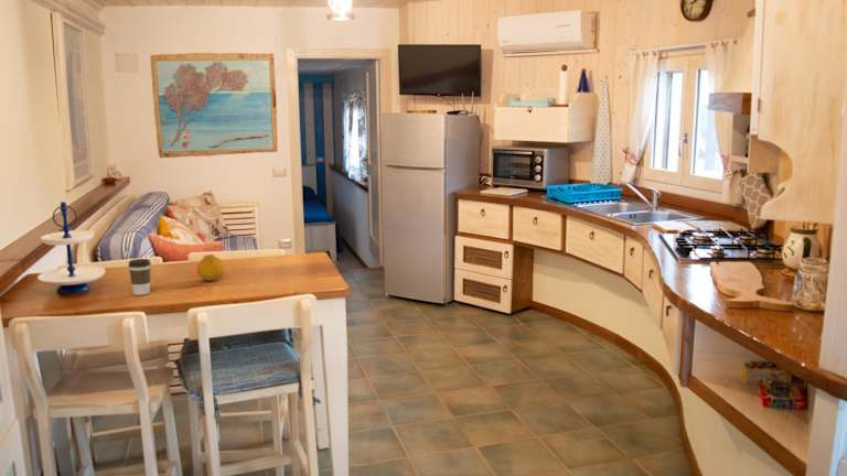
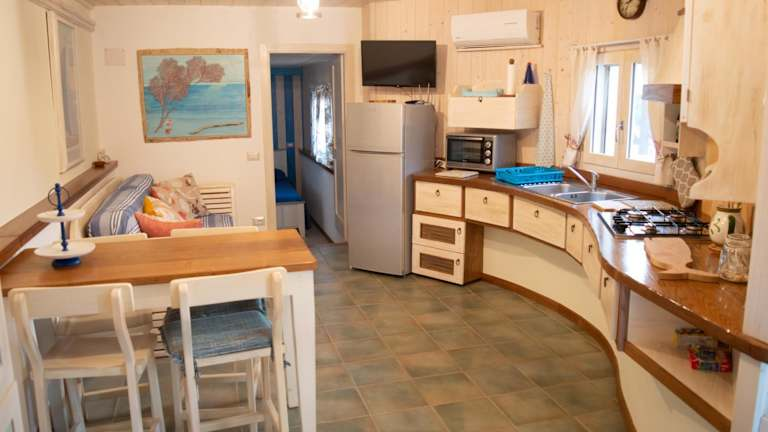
- coffee cup [127,258,152,296]
- fruit [195,253,226,282]
